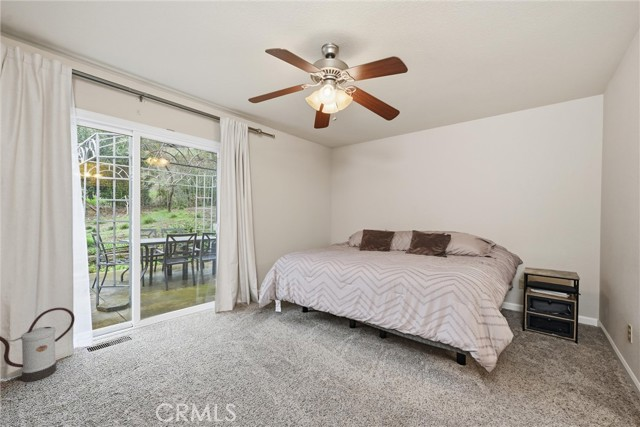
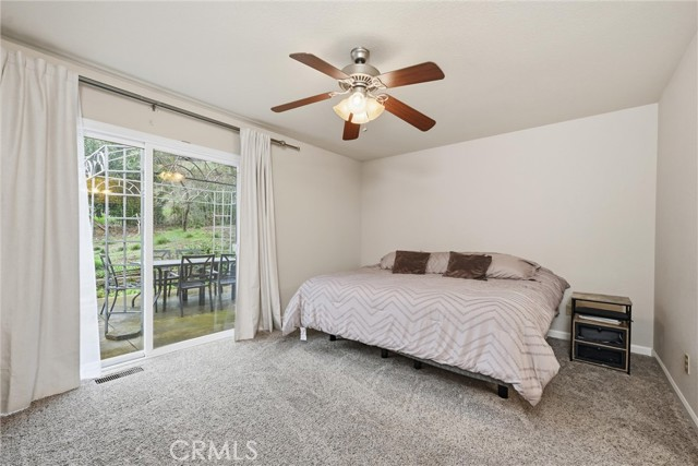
- watering can [0,307,76,383]
